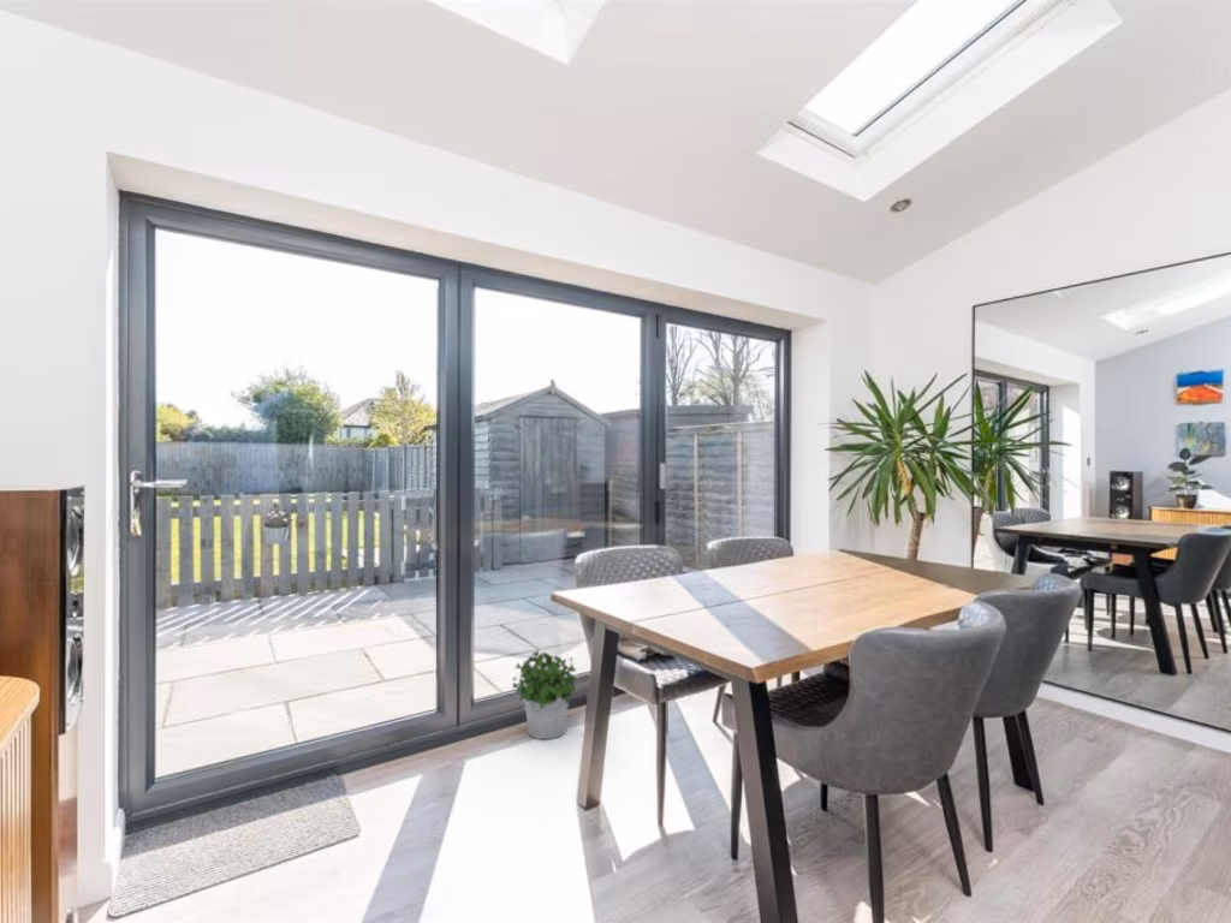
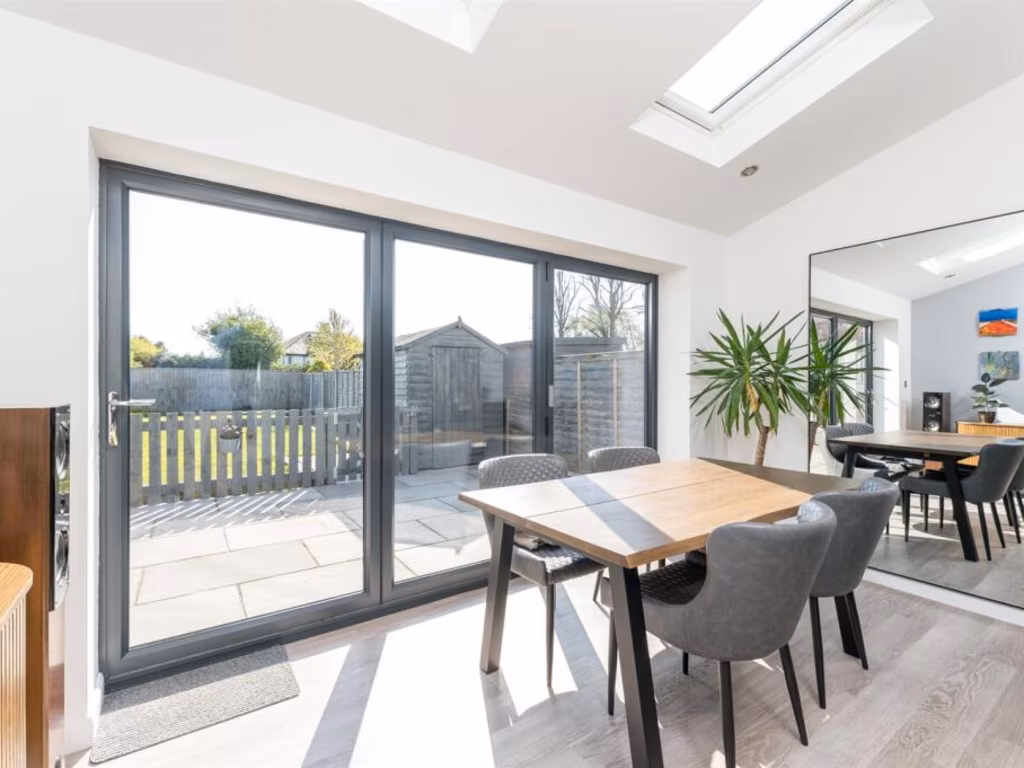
- potted plant [511,649,578,740]
